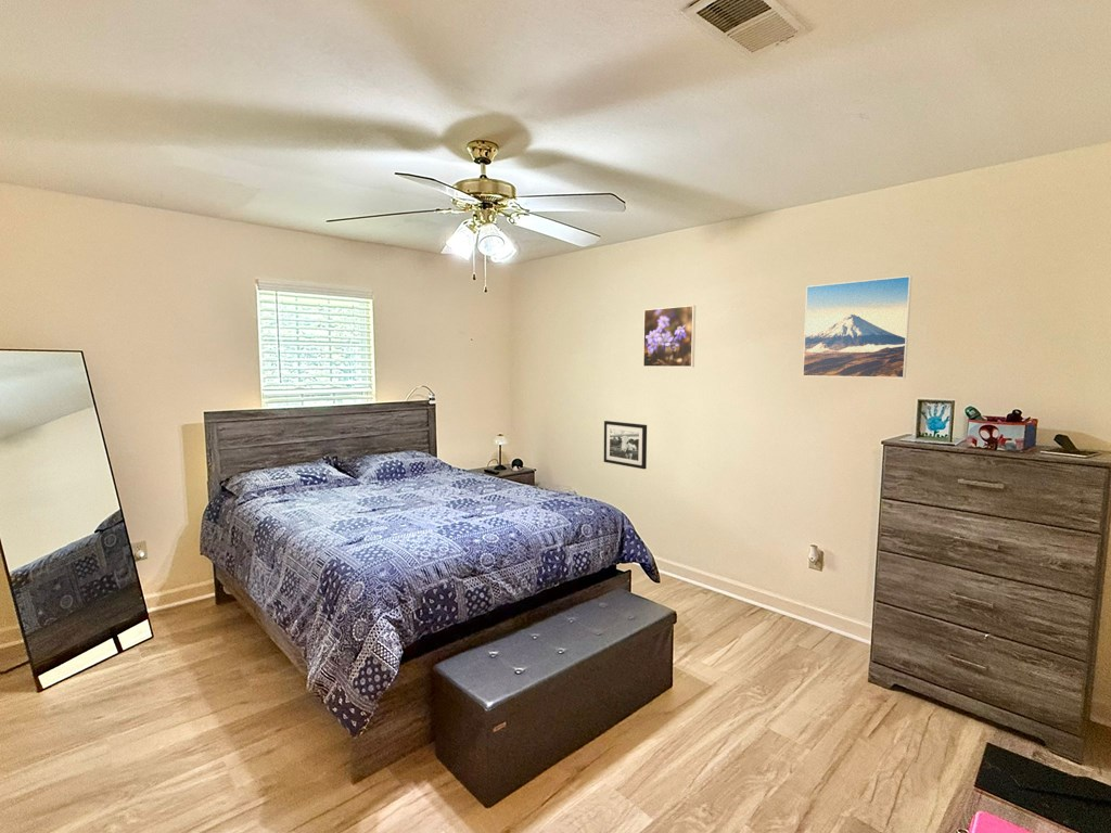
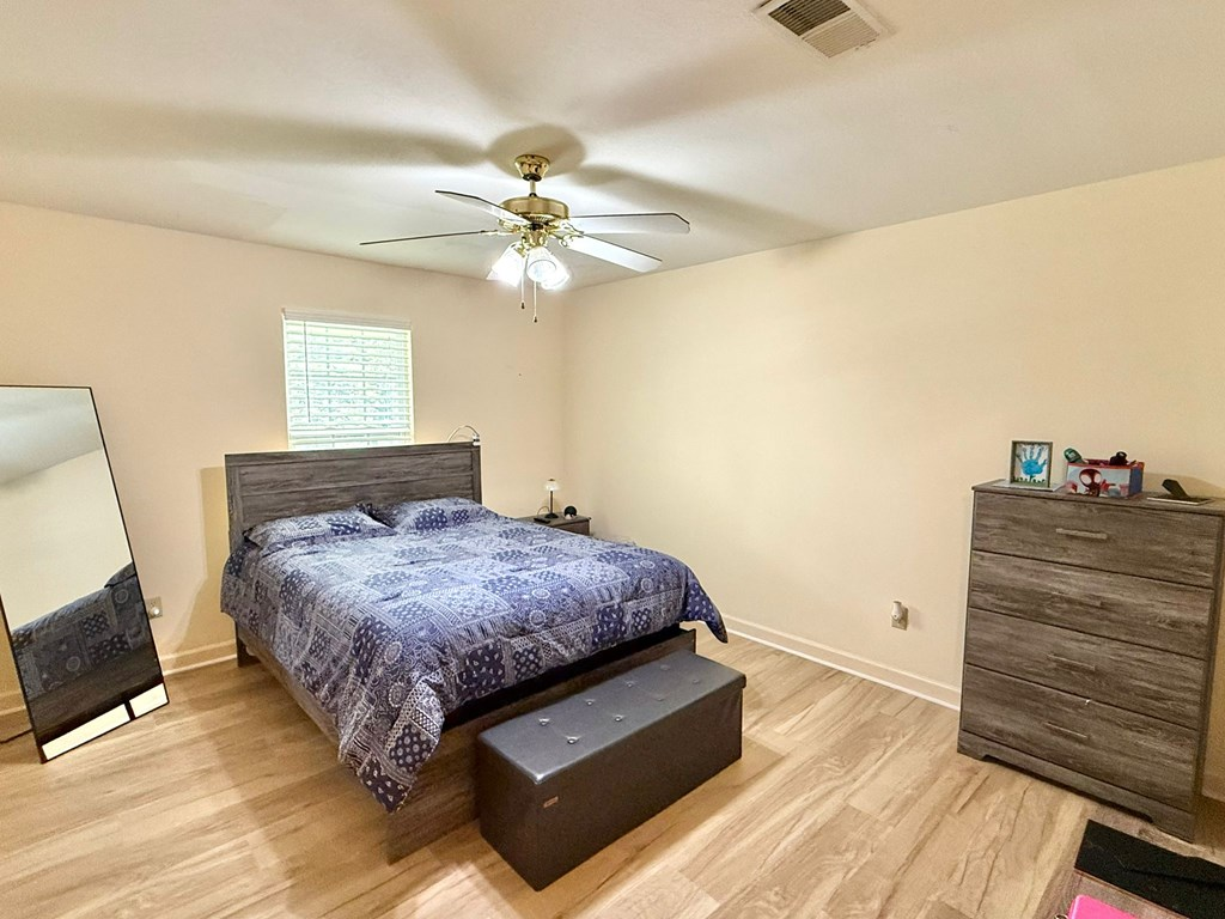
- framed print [642,305,697,368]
- picture frame [603,420,648,470]
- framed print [802,274,912,379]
